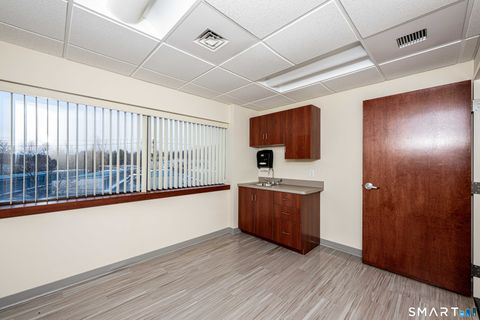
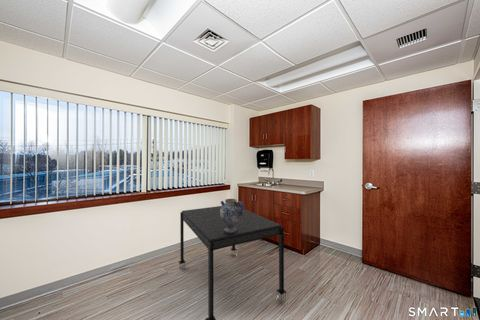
+ ceramic jug [220,198,245,233]
+ dining table [178,205,287,320]
